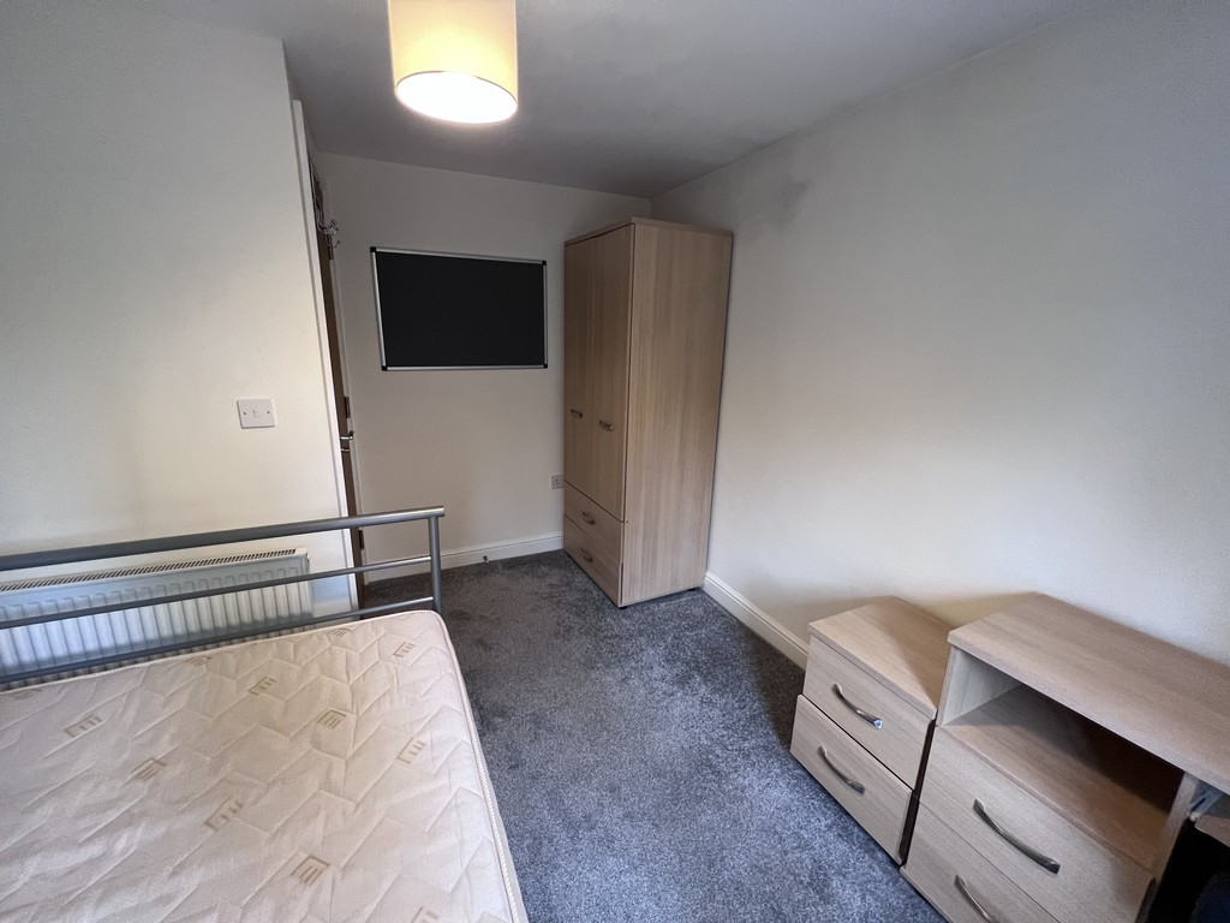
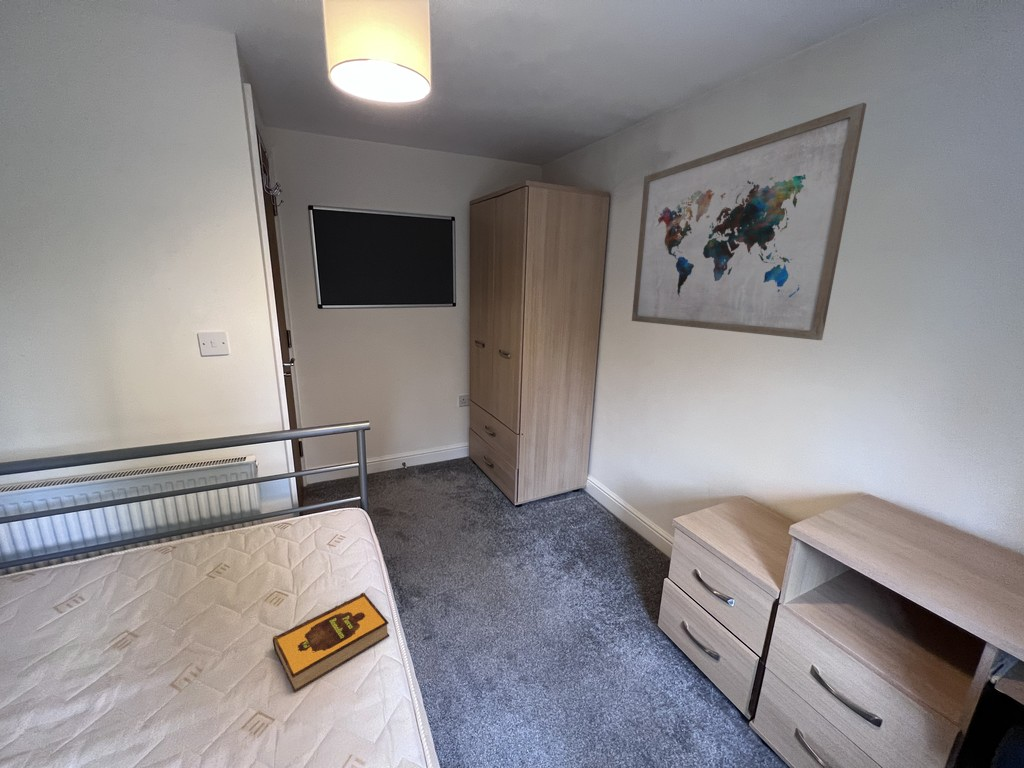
+ hardback book [272,592,390,693]
+ wall art [631,102,868,341]
